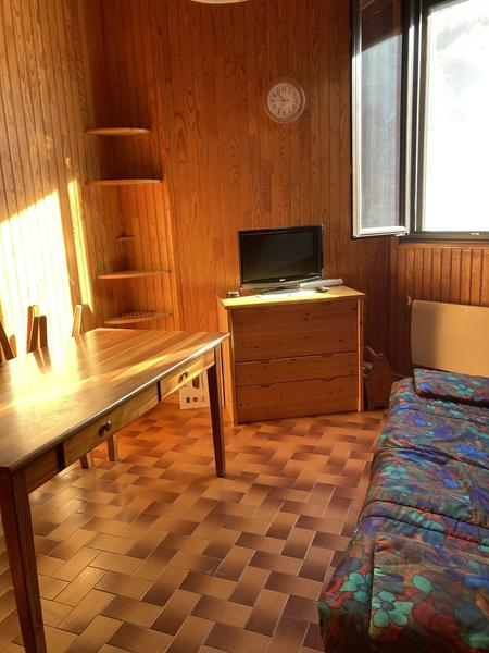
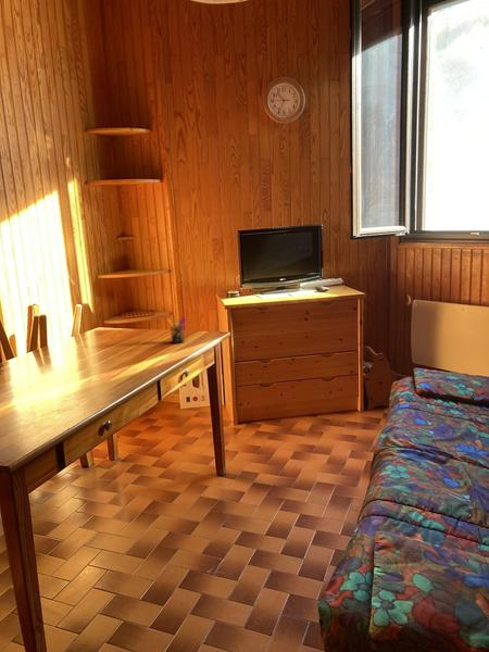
+ pen holder [165,314,187,344]
